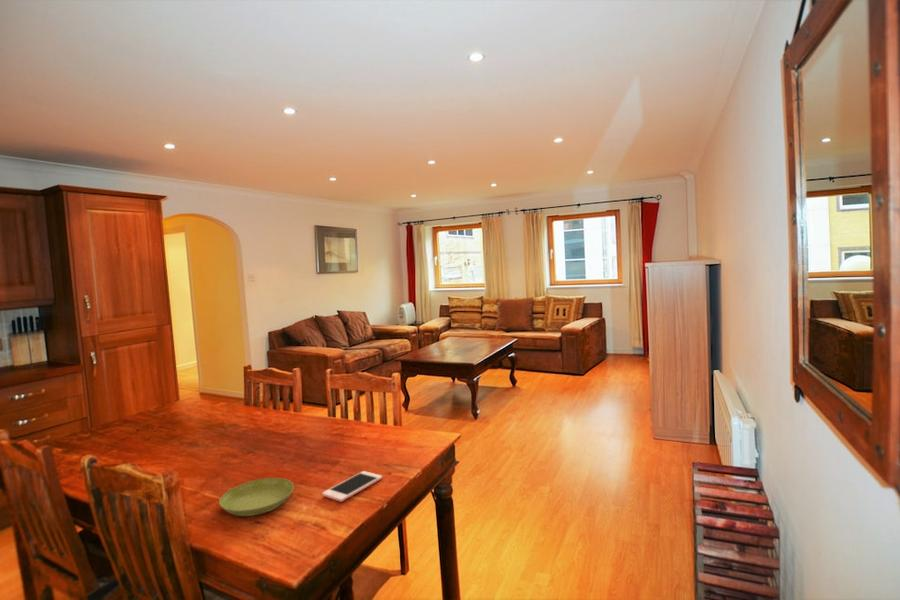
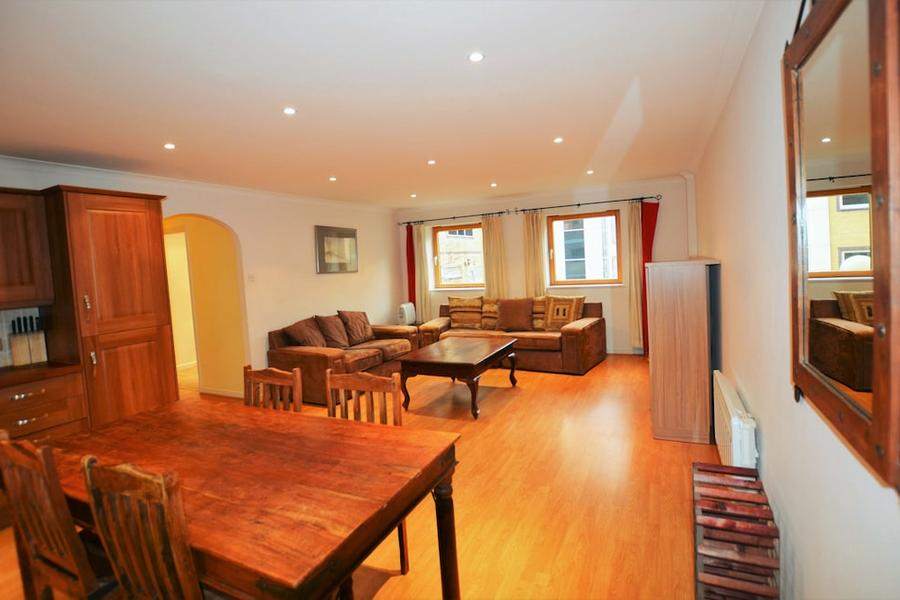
- saucer [218,477,295,517]
- cell phone [321,470,383,503]
